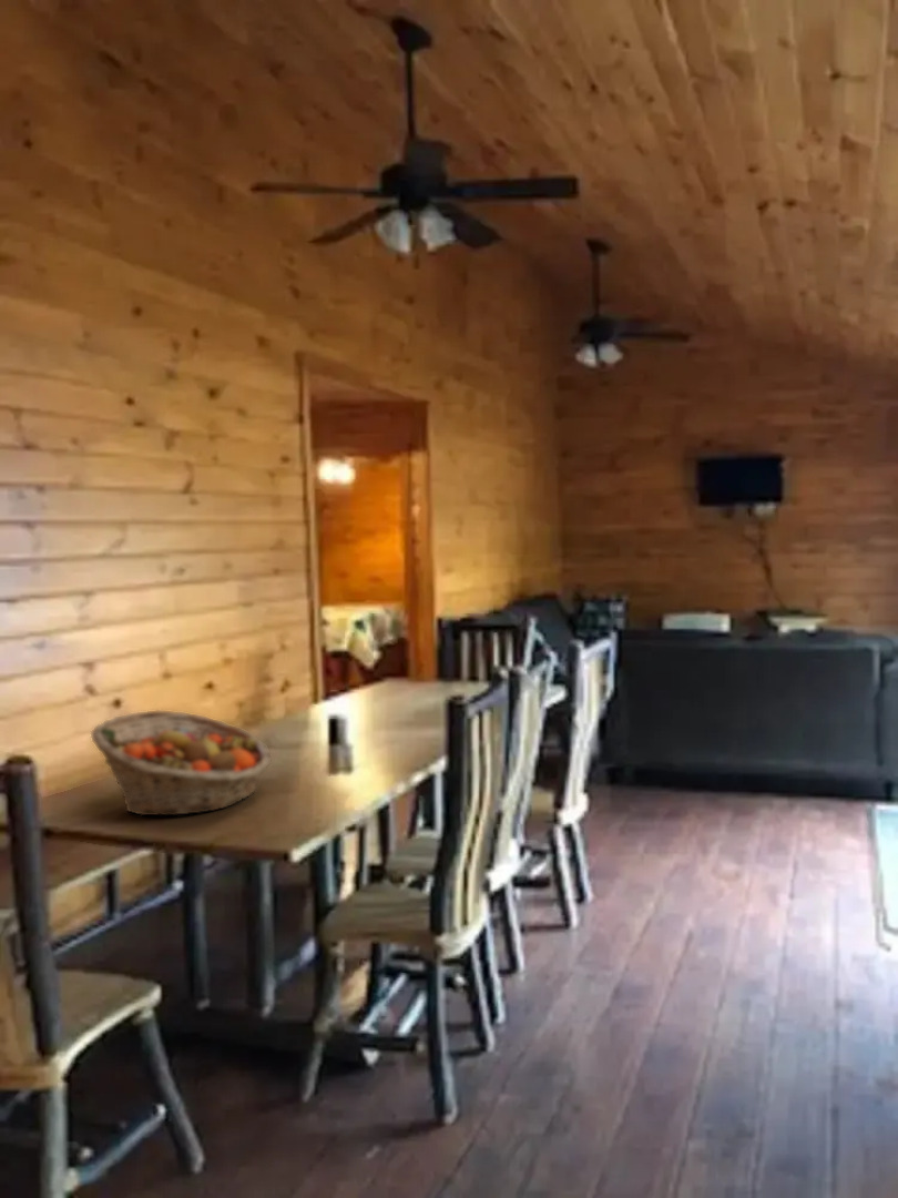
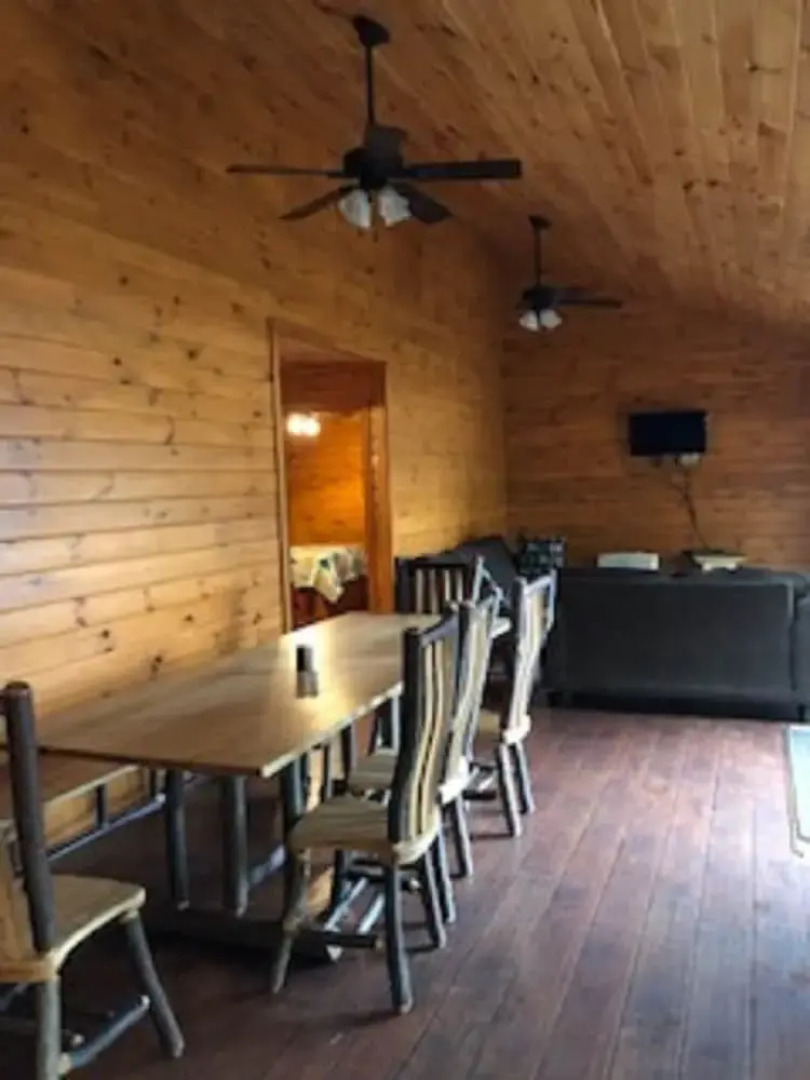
- fruit basket [90,709,273,816]
